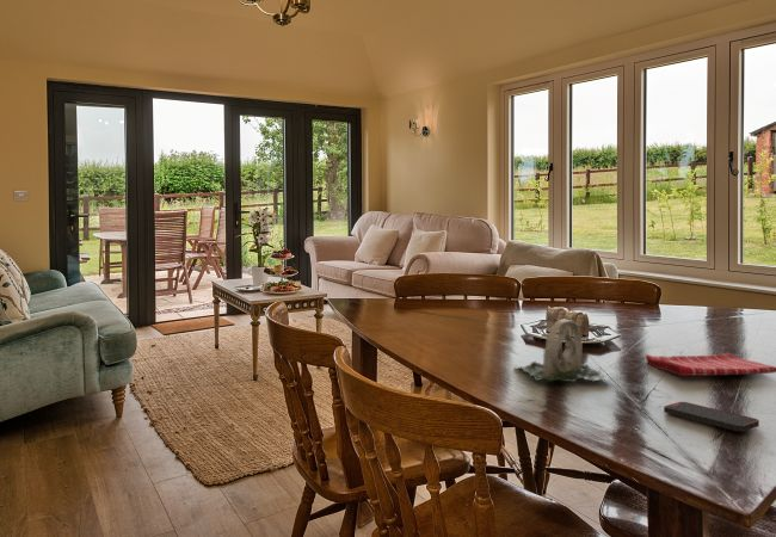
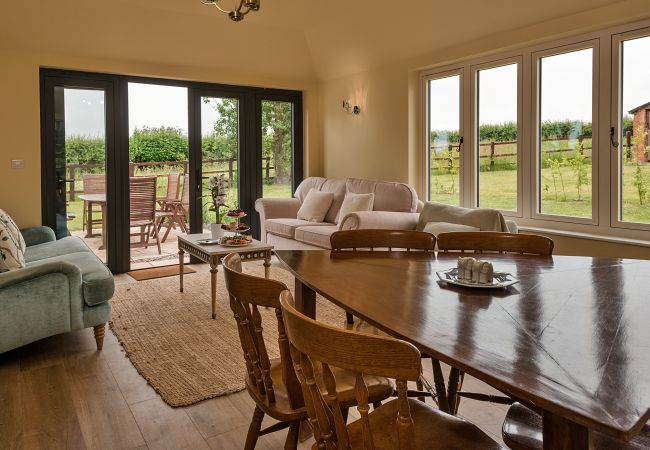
- smartphone [663,401,760,433]
- dish towel [645,352,776,377]
- plant pot [513,319,615,383]
